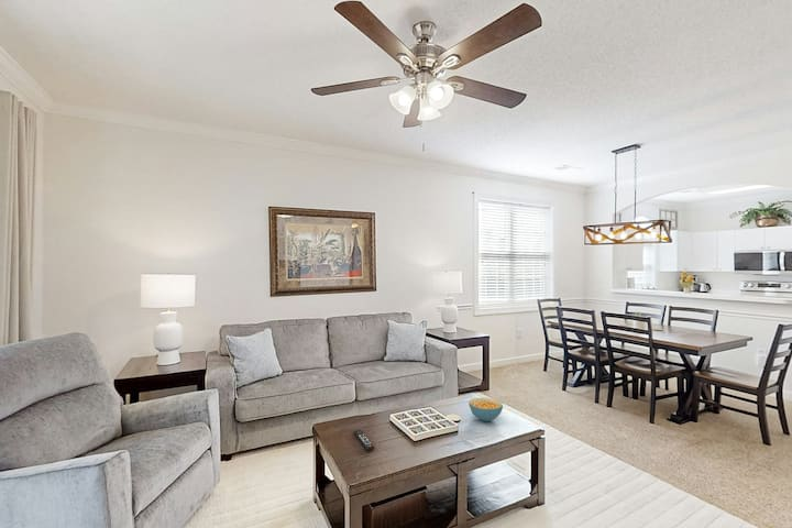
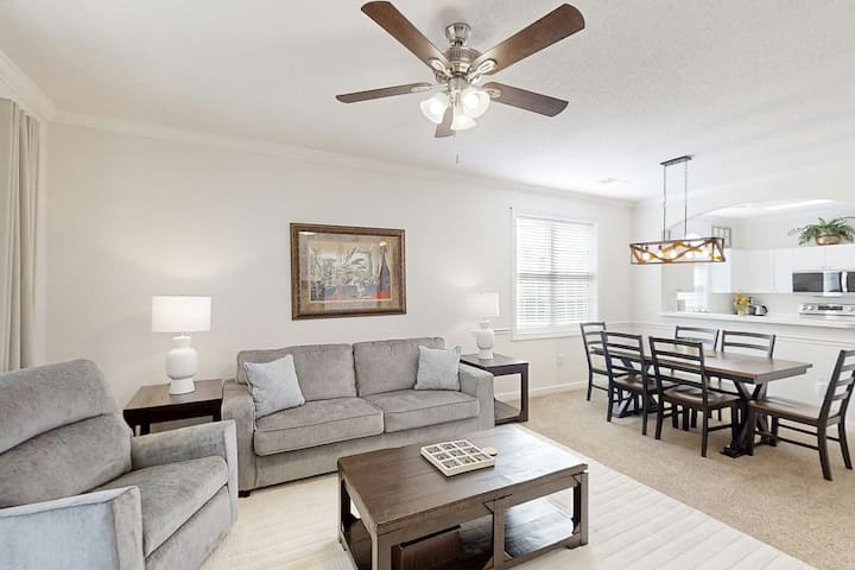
- cereal bowl [468,397,504,422]
- remote control [353,429,376,452]
